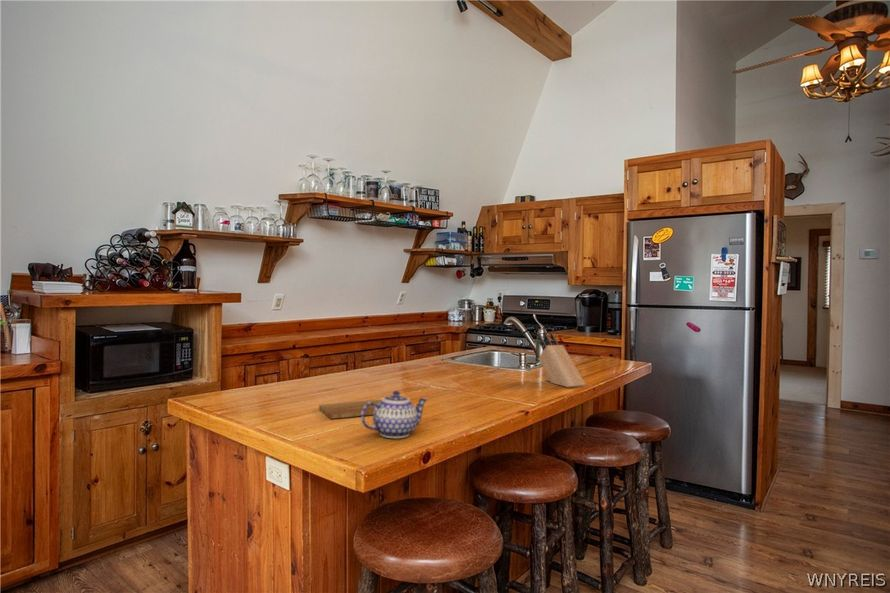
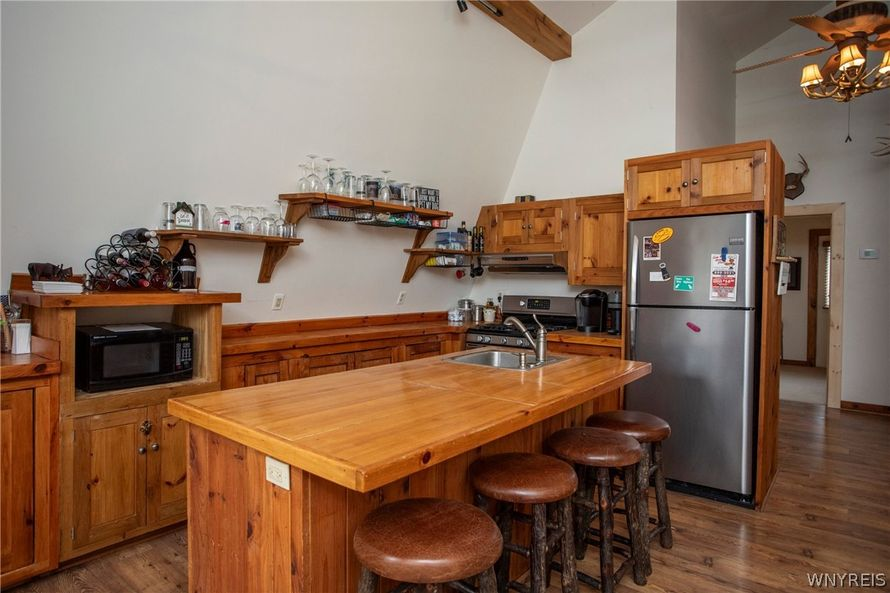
- cutting board [318,399,382,420]
- teapot [360,390,429,439]
- knife block [536,331,587,388]
